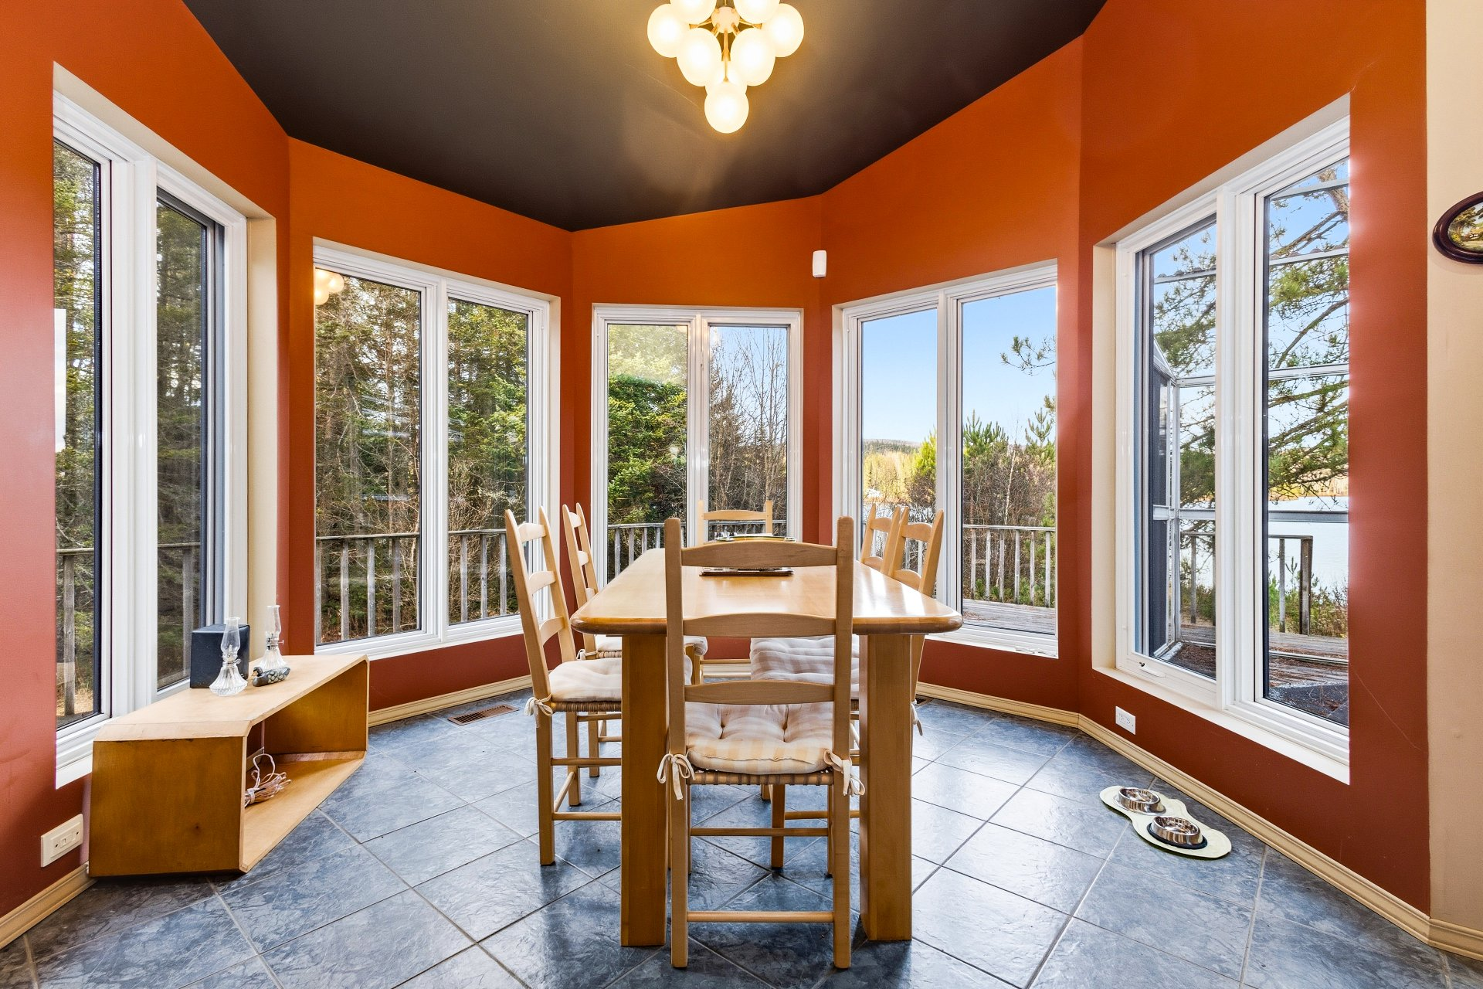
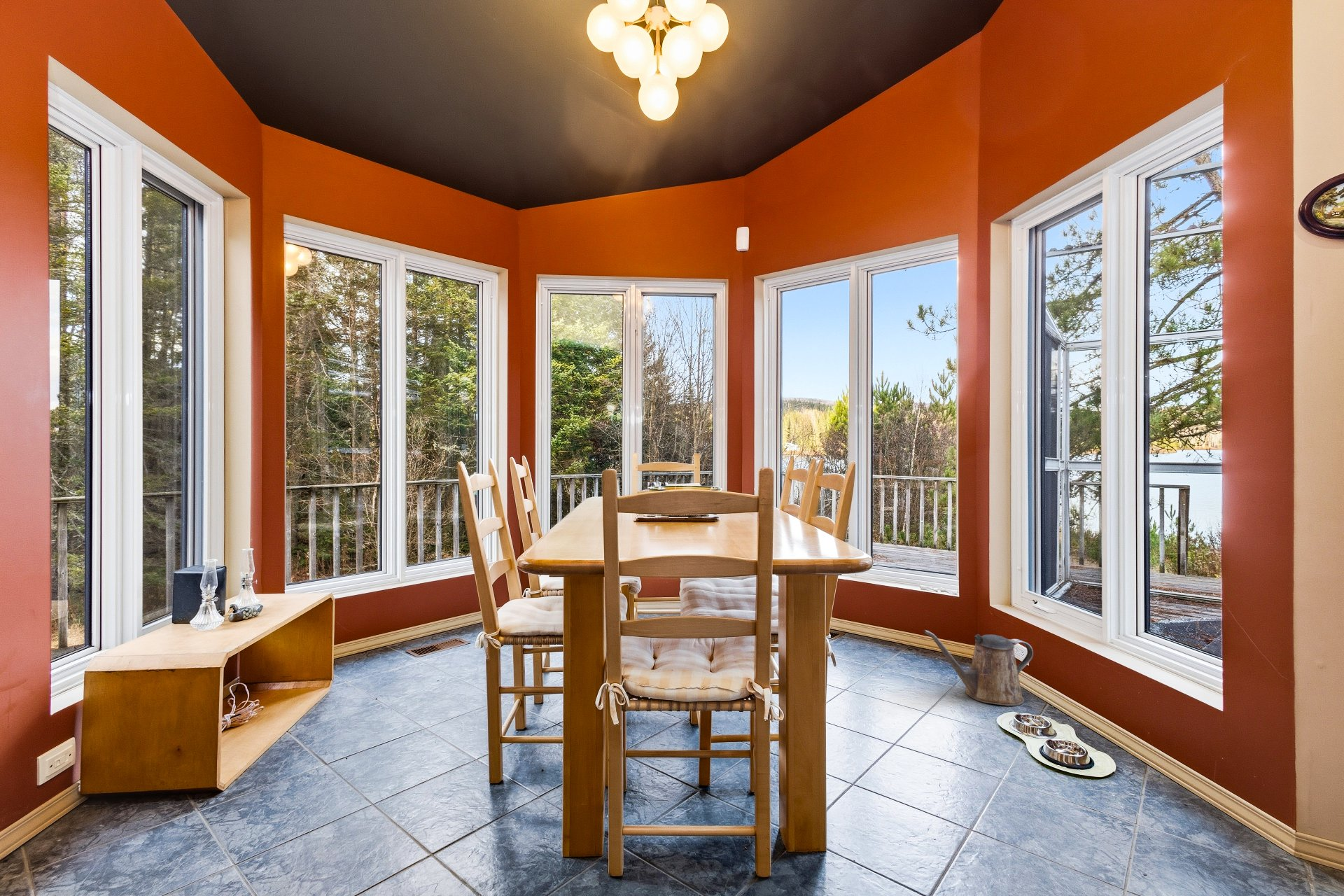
+ watering can [923,629,1034,707]
